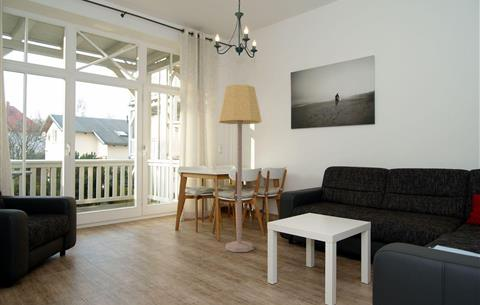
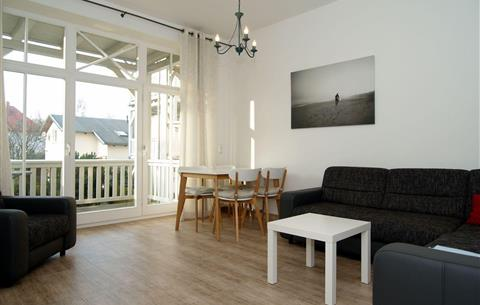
- lamp [218,84,263,253]
